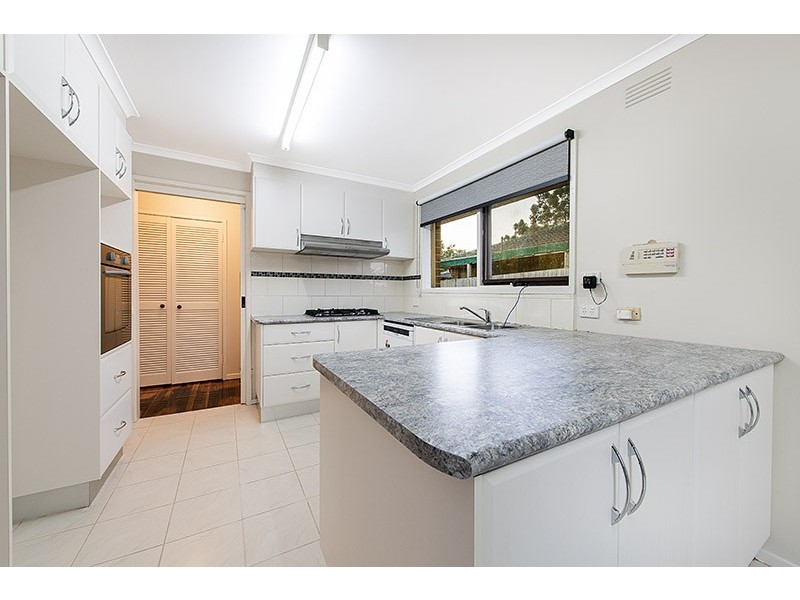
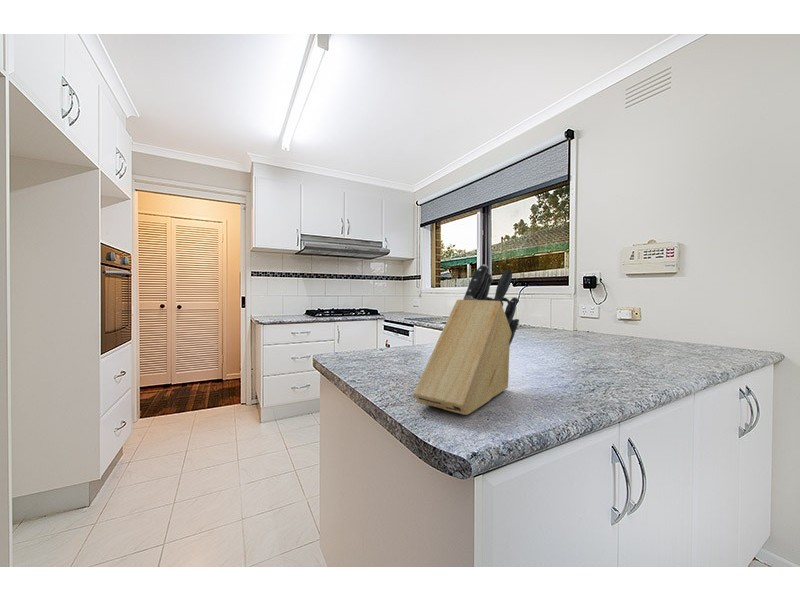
+ knife block [412,263,520,416]
